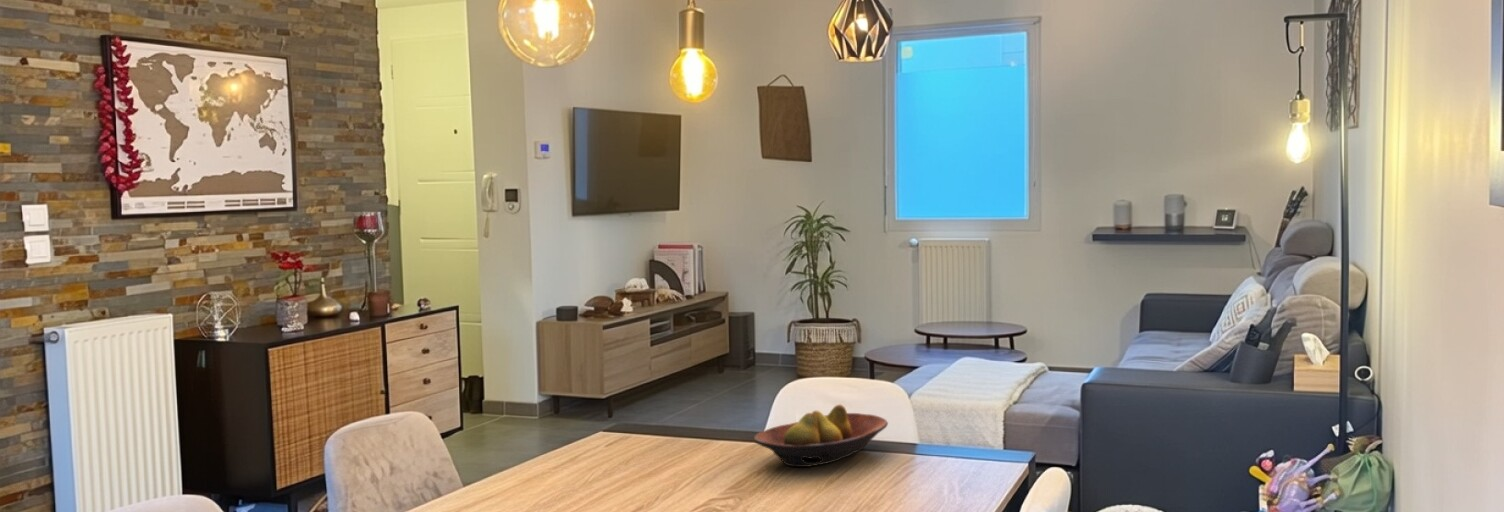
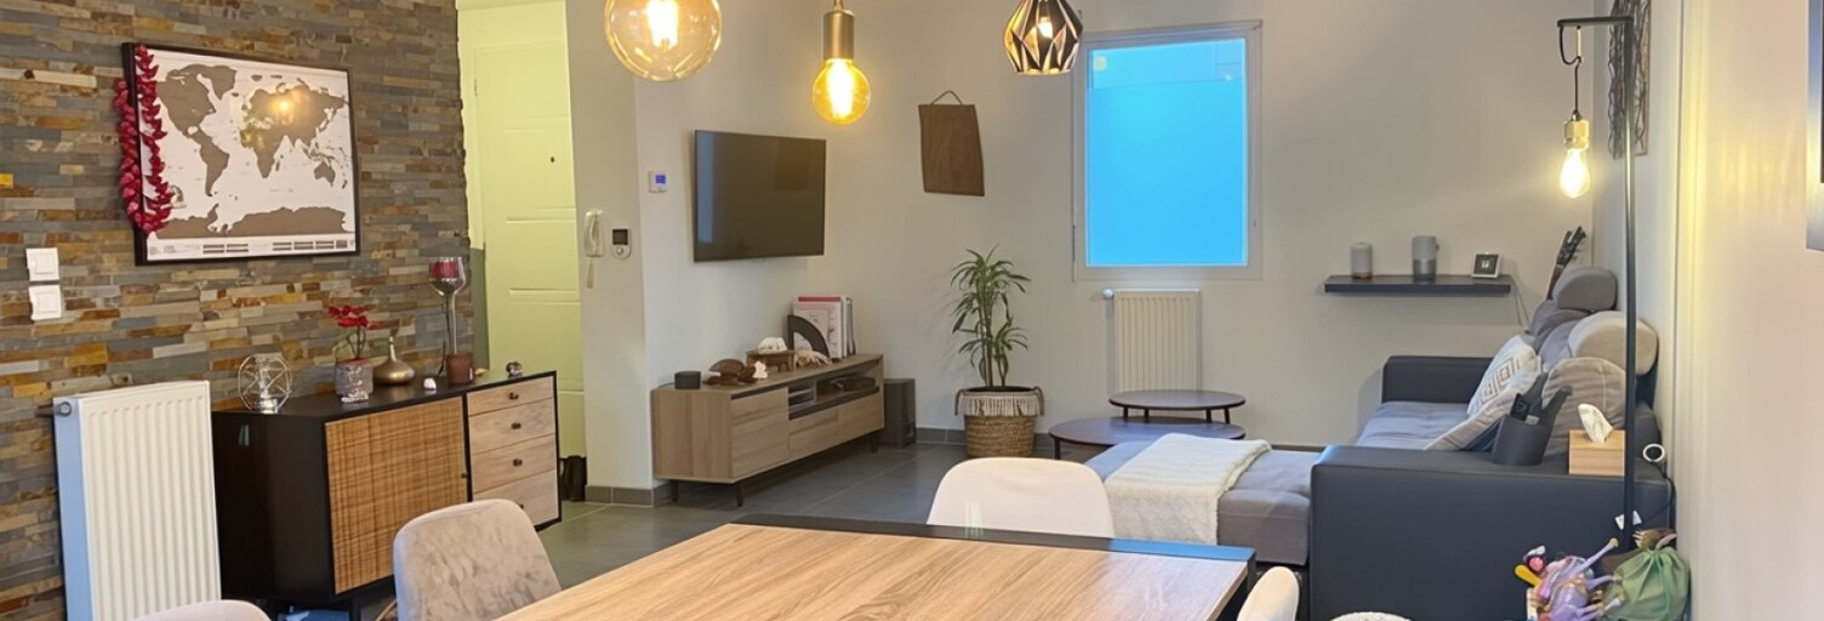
- fruit bowl [753,404,889,468]
